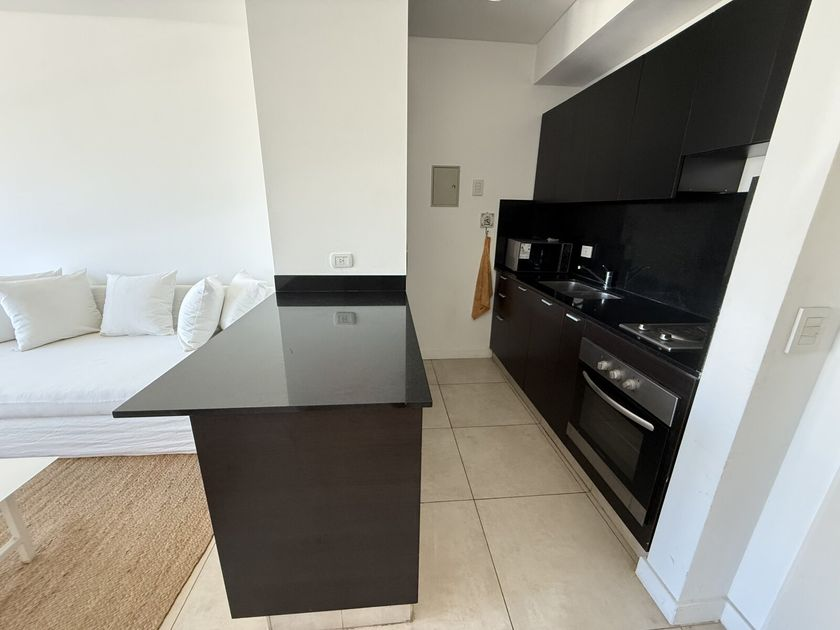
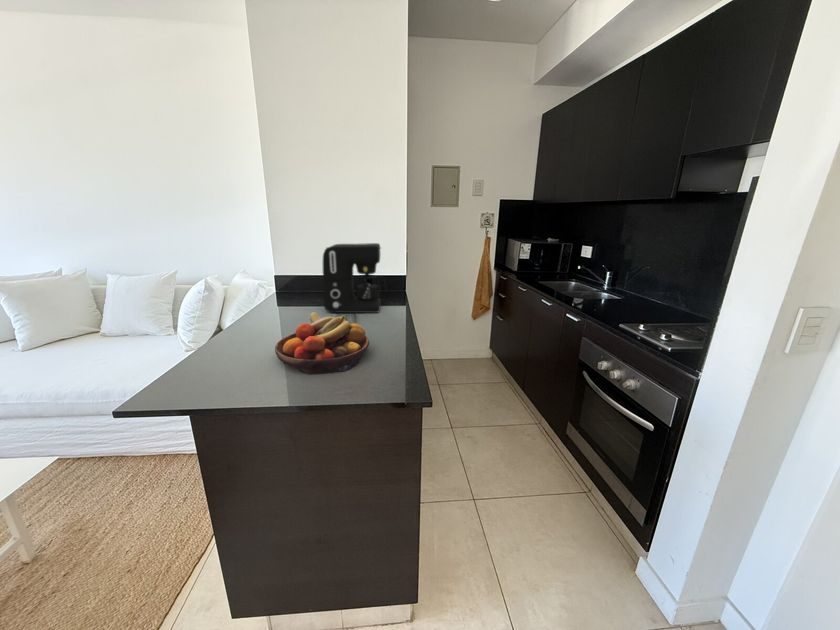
+ fruit bowl [274,311,370,375]
+ coffee maker [322,242,388,314]
